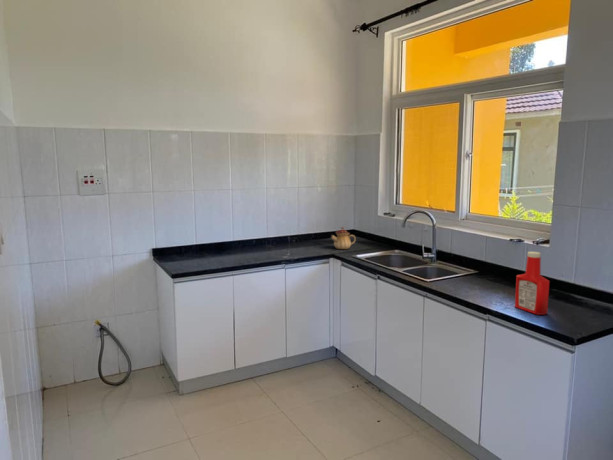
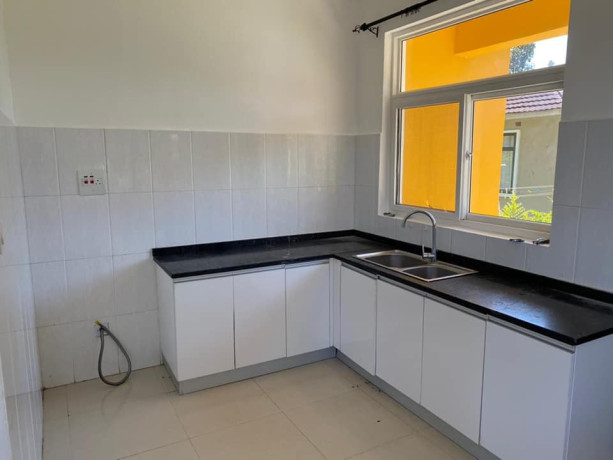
- teapot [330,226,357,250]
- soap bottle [514,251,551,316]
